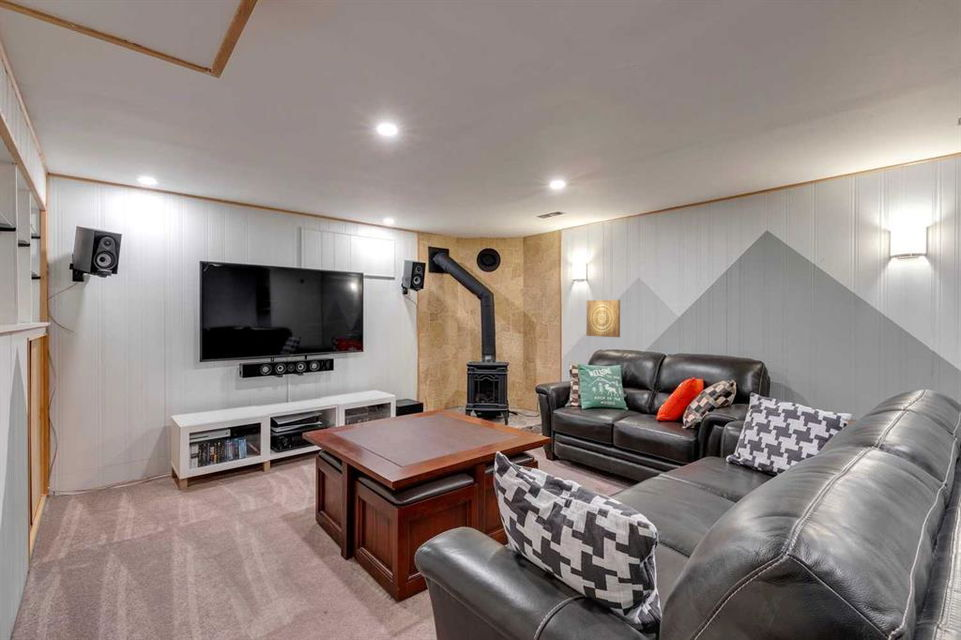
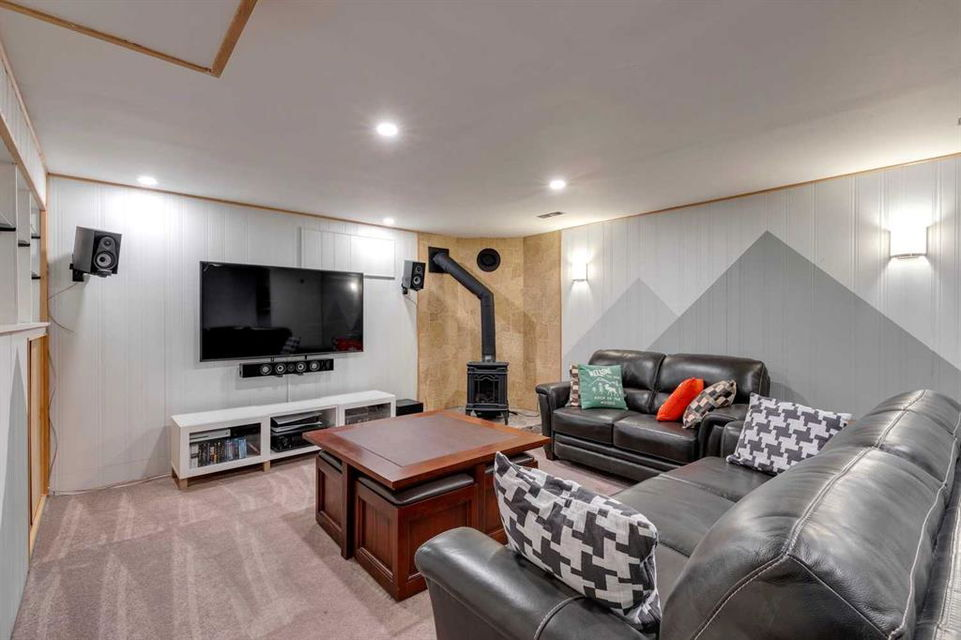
- wall art [586,299,621,338]
